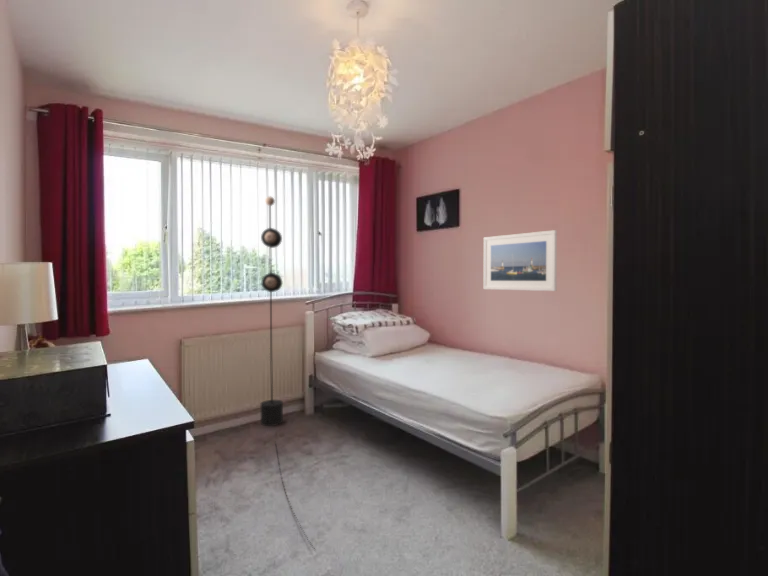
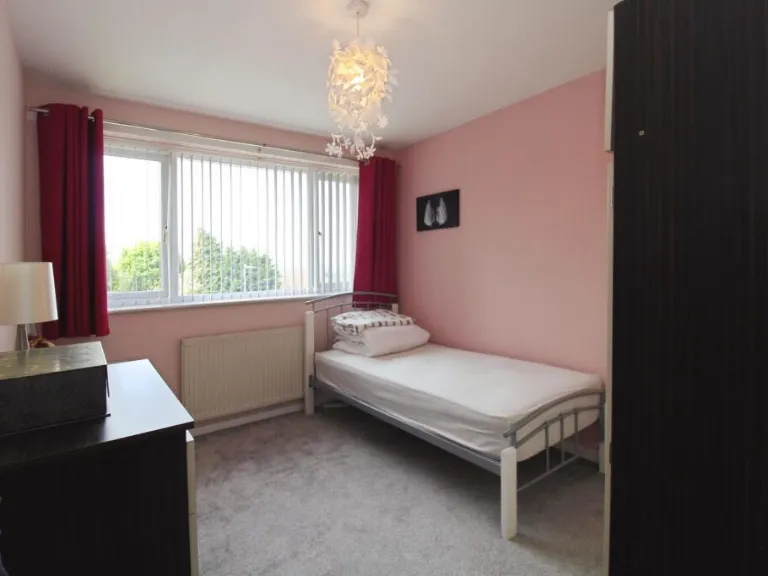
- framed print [483,229,558,292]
- floor lamp [260,195,317,553]
